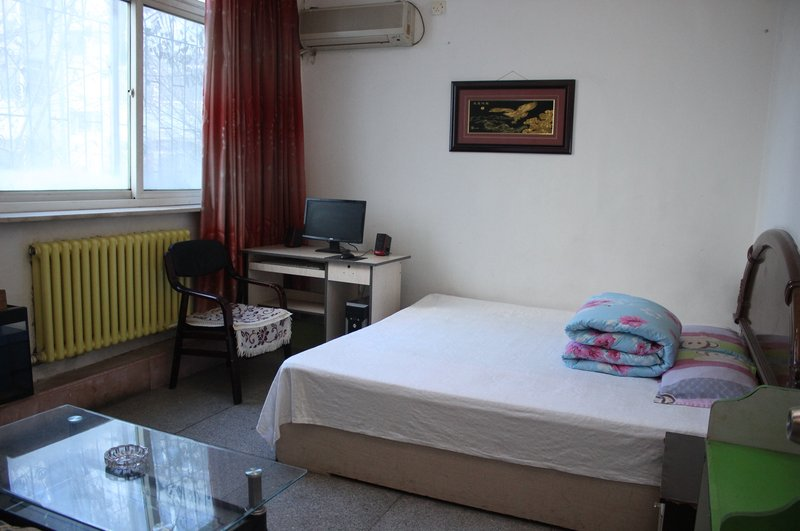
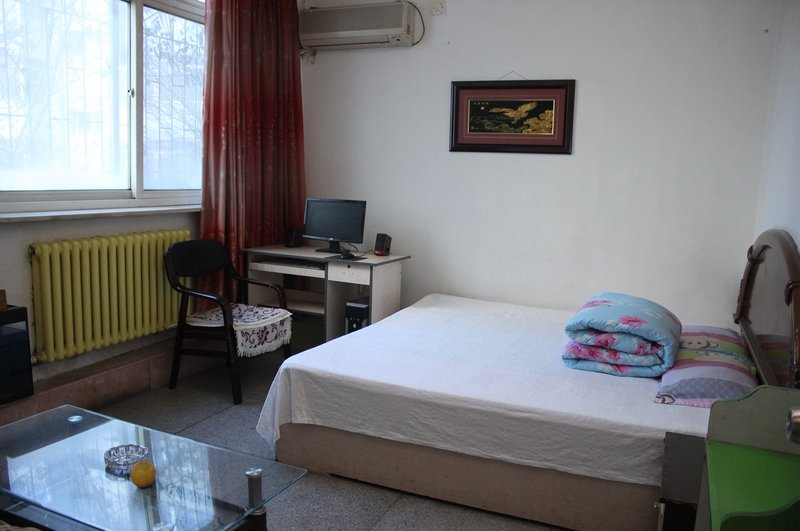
+ fruit [130,460,157,489]
